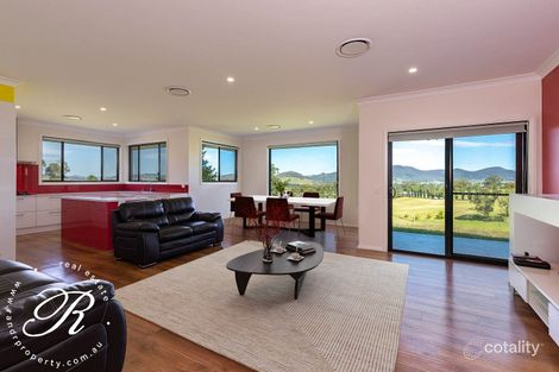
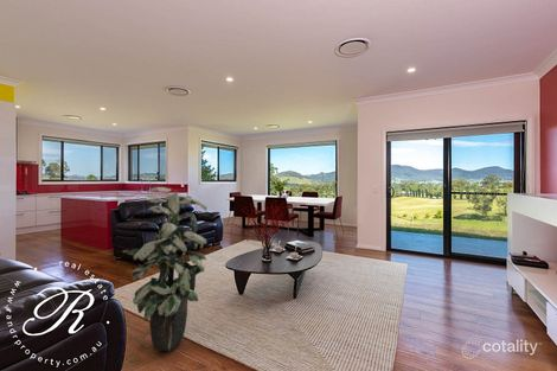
+ indoor plant [121,186,207,352]
